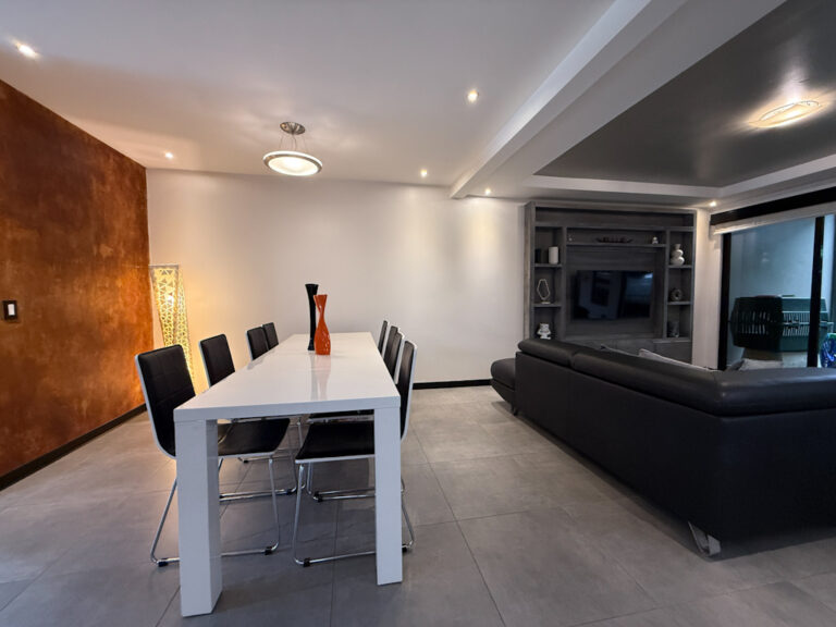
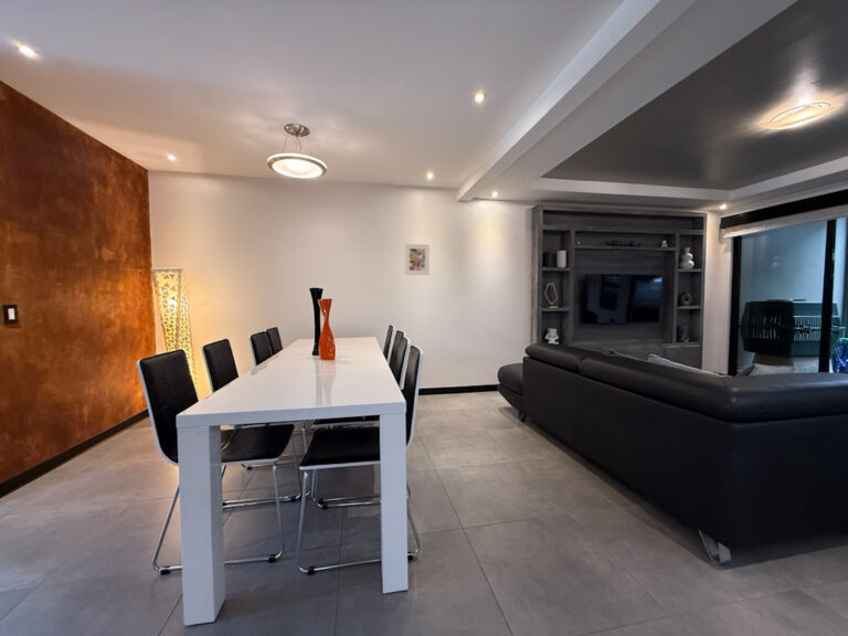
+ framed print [404,243,431,276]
